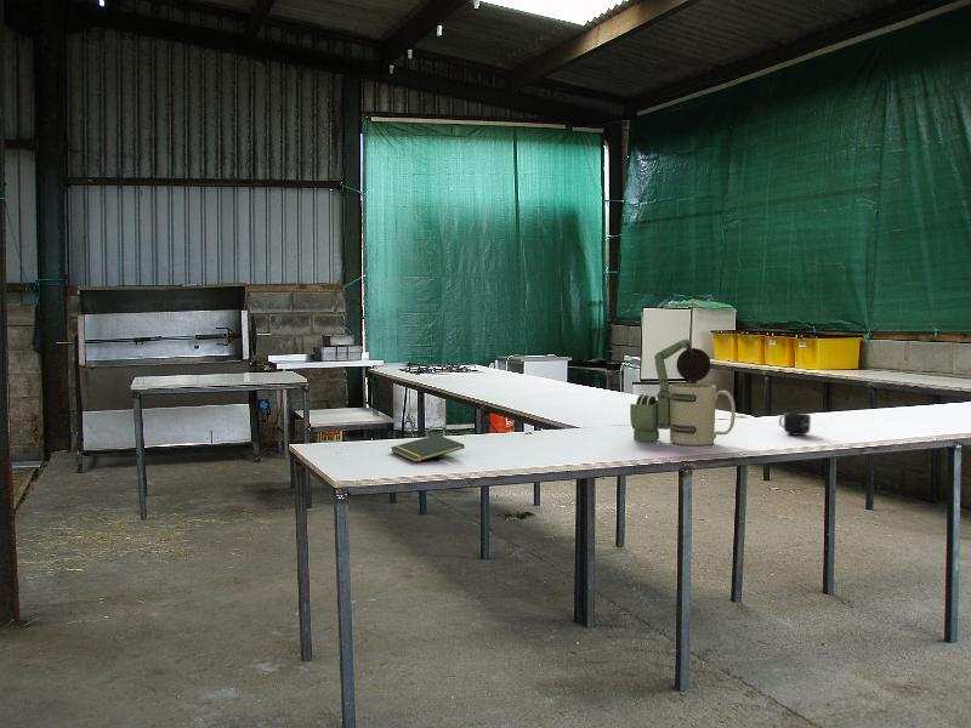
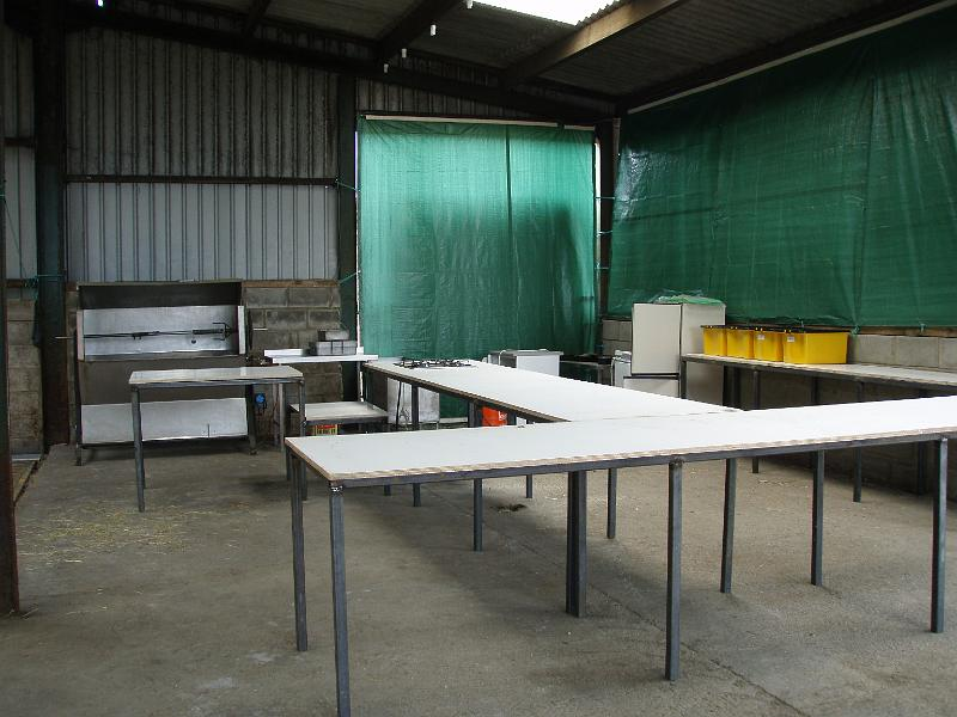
- cocoa [629,337,737,447]
- mug [778,411,812,437]
- notepad [390,433,466,463]
